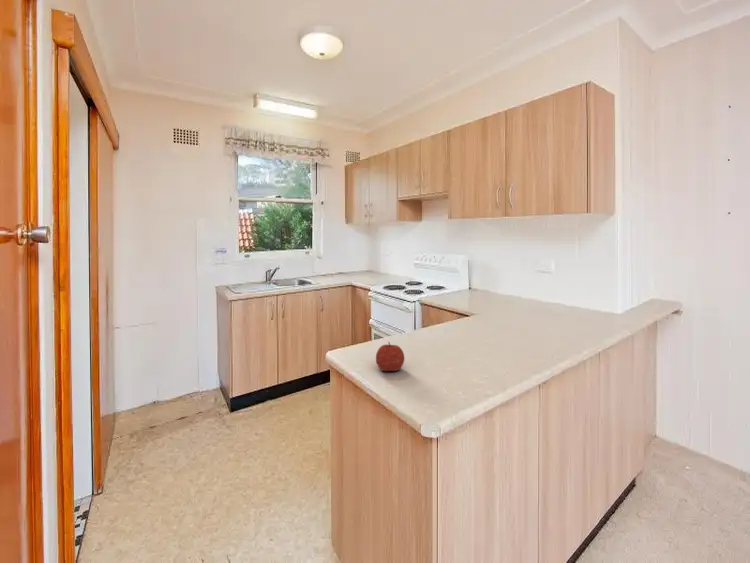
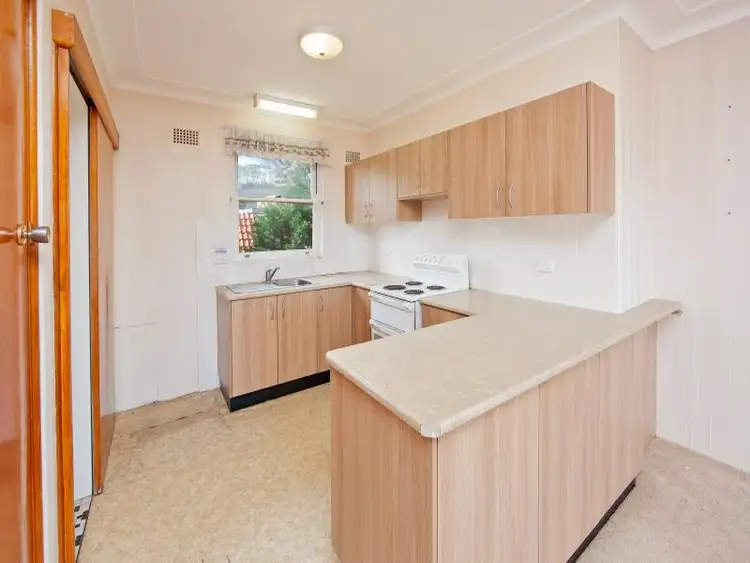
- fruit [375,341,405,372]
